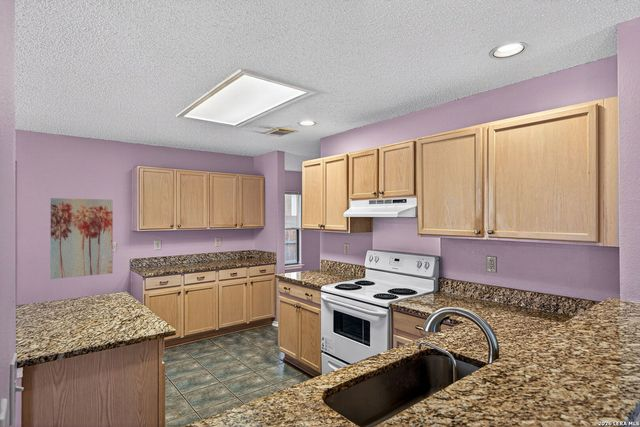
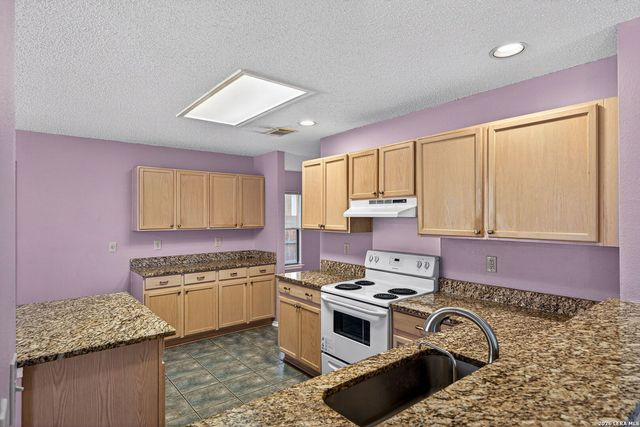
- wall art [49,197,114,280]
